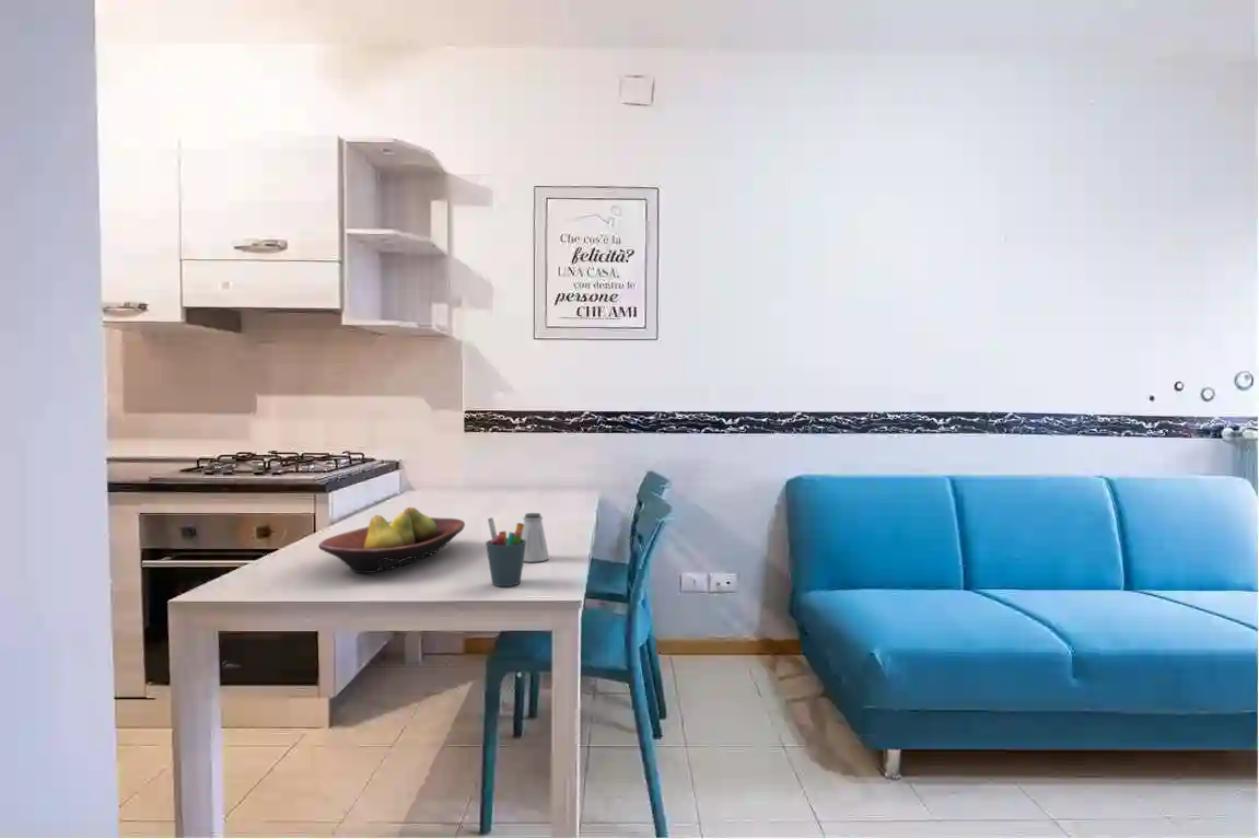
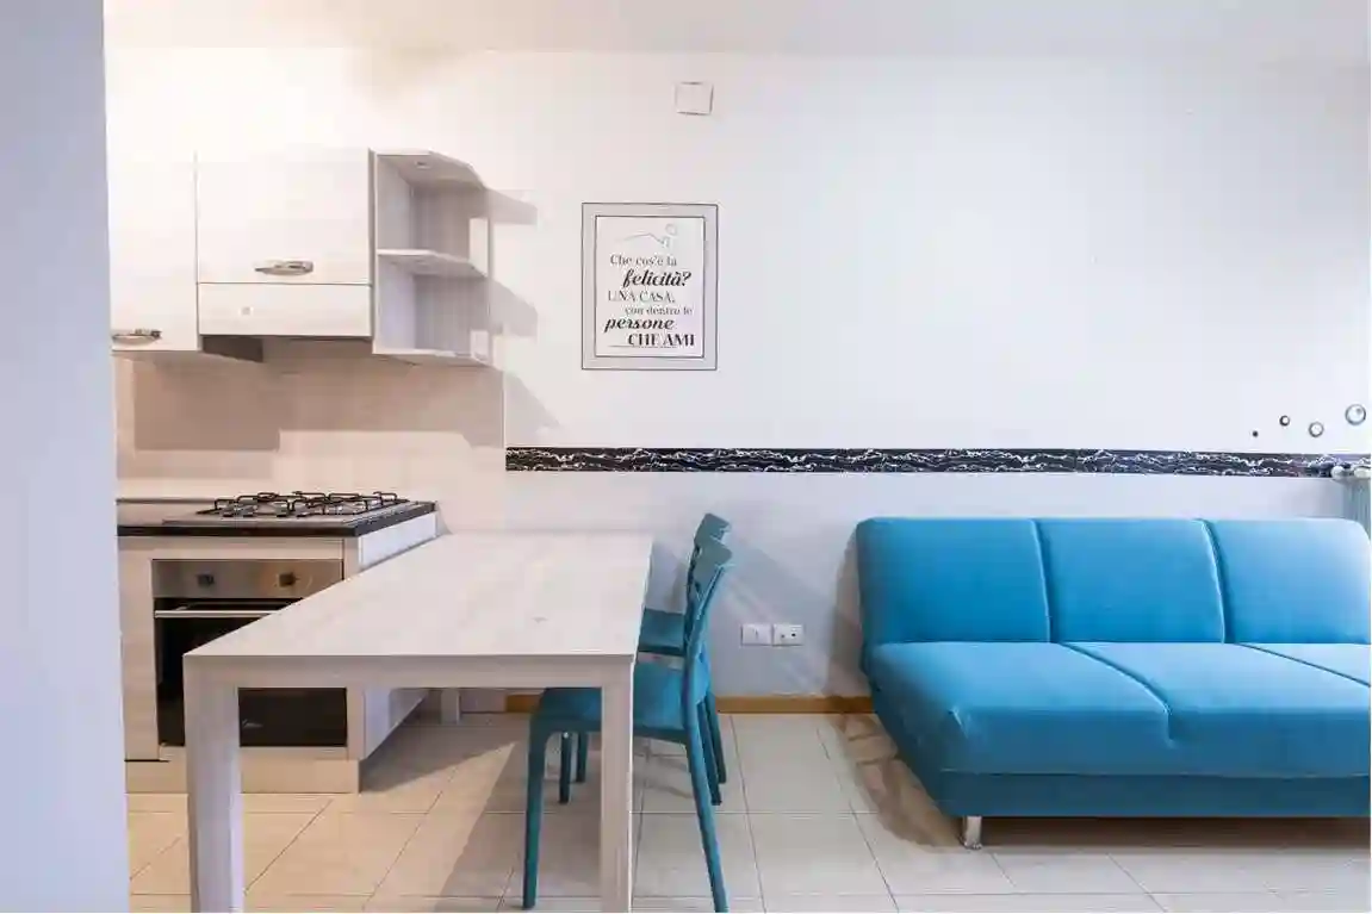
- pen holder [485,516,526,587]
- fruit bowl [317,506,466,574]
- saltshaker [521,512,550,563]
